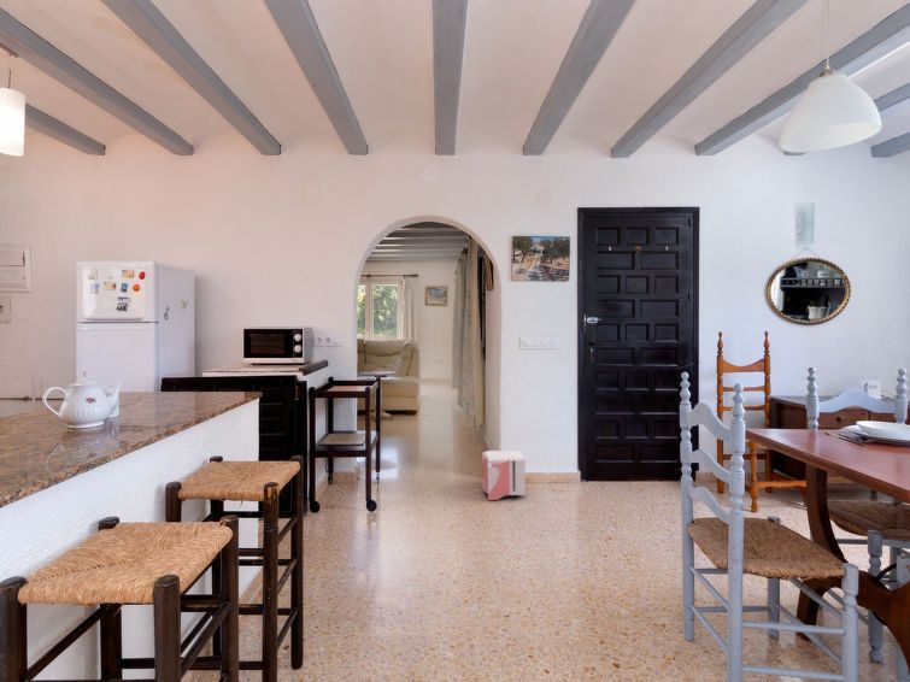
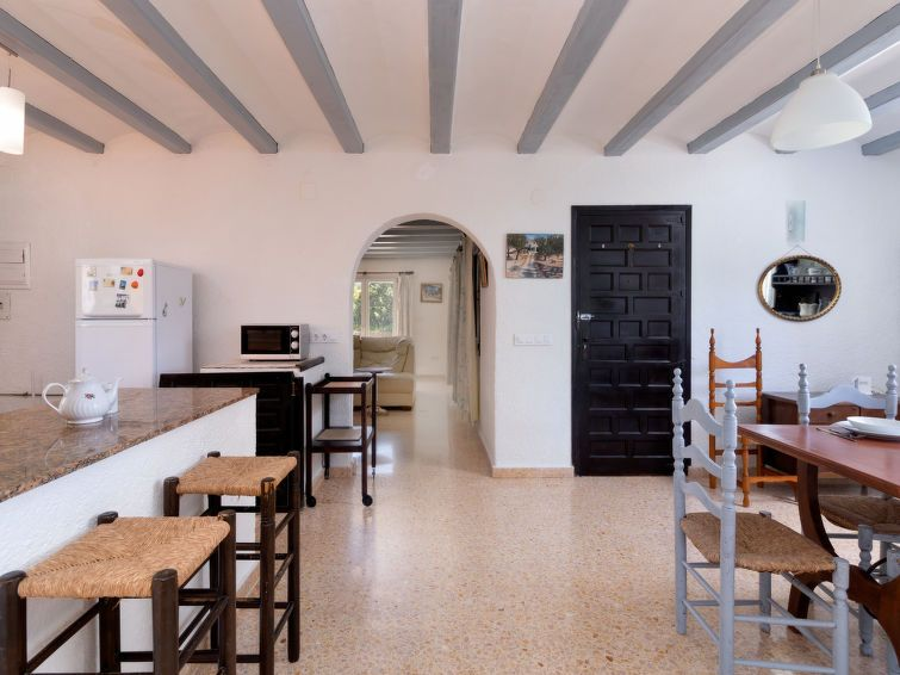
- architectural model [481,449,527,501]
